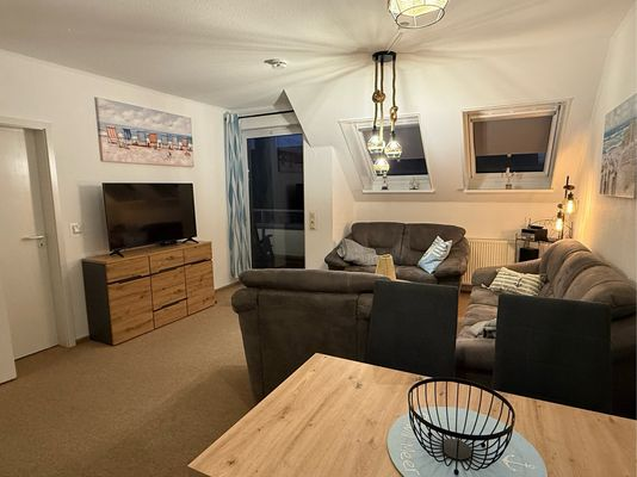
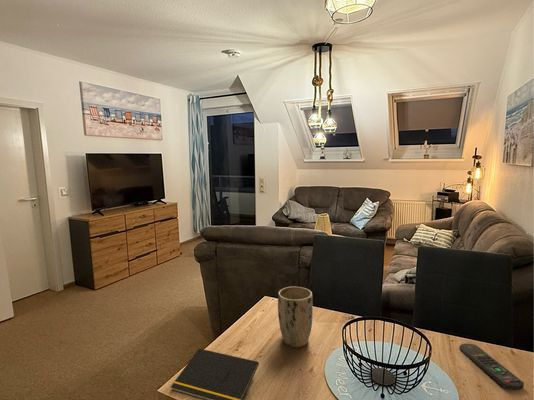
+ plant pot [277,286,314,348]
+ notepad [170,348,260,400]
+ remote control [458,343,525,391]
